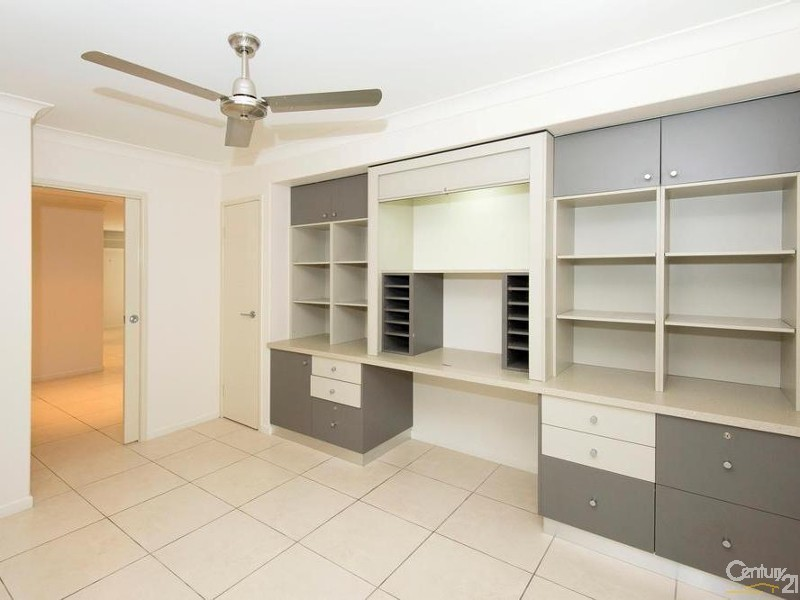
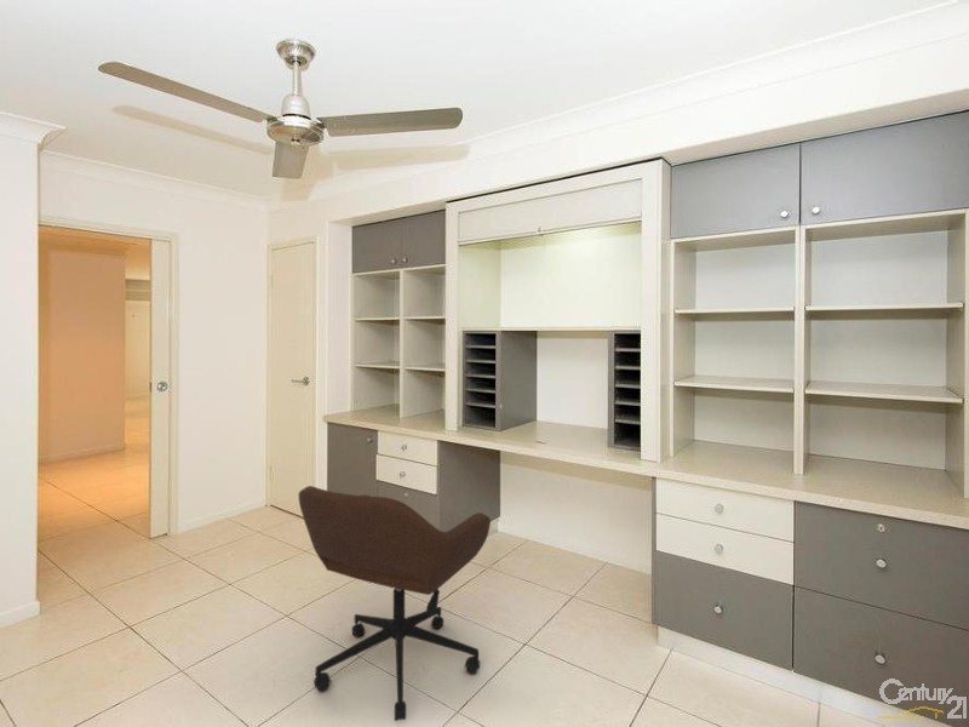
+ office chair [298,485,492,722]
